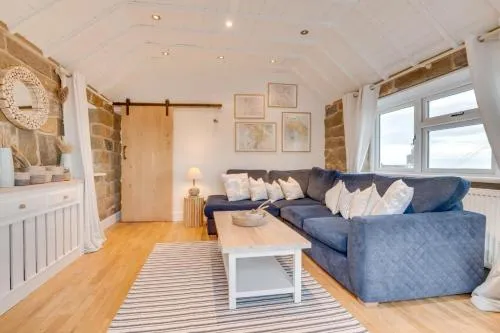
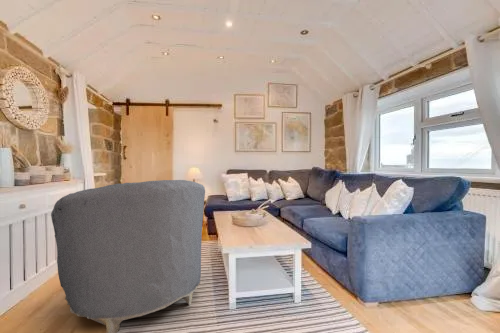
+ armchair [50,179,206,333]
